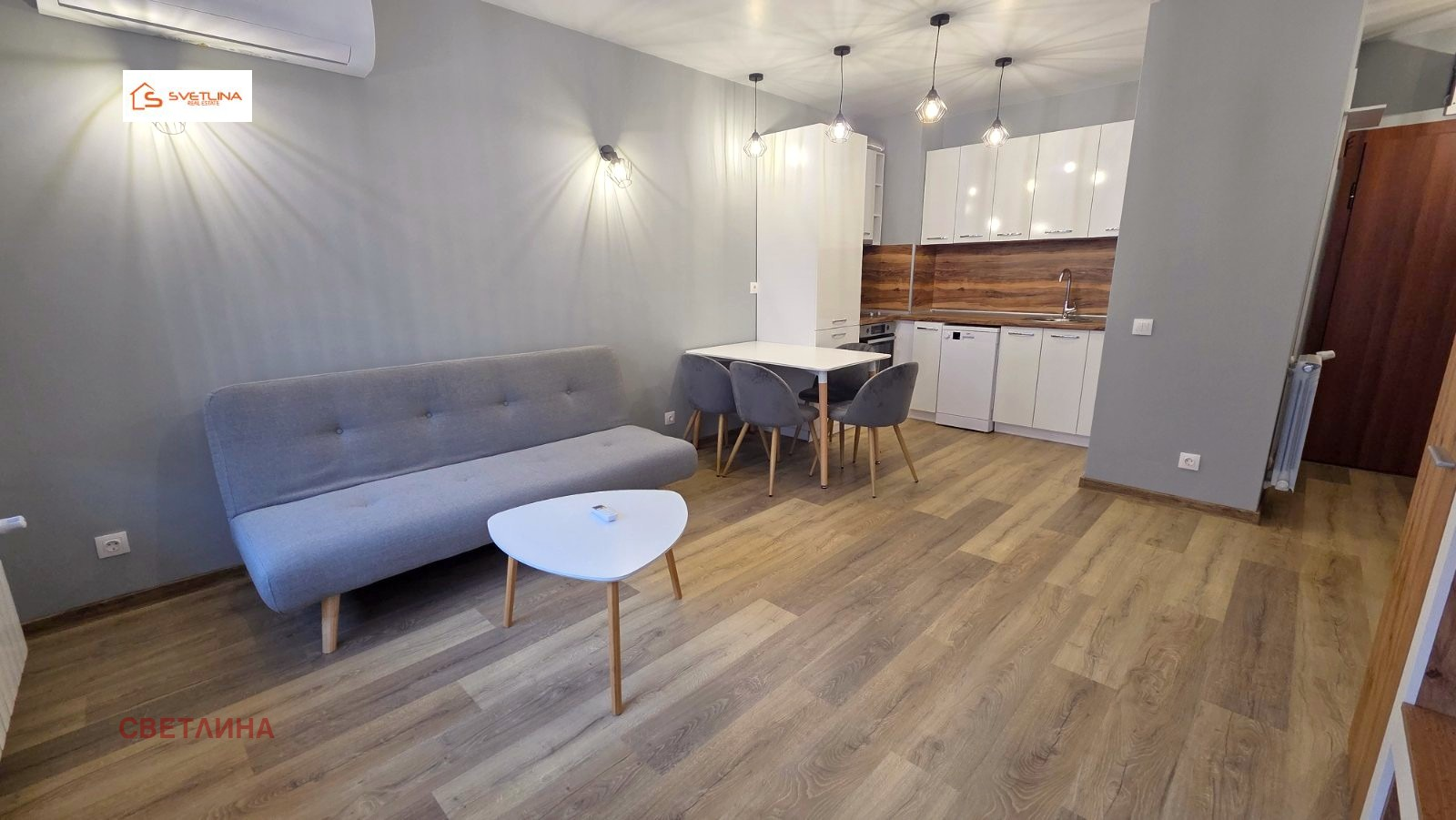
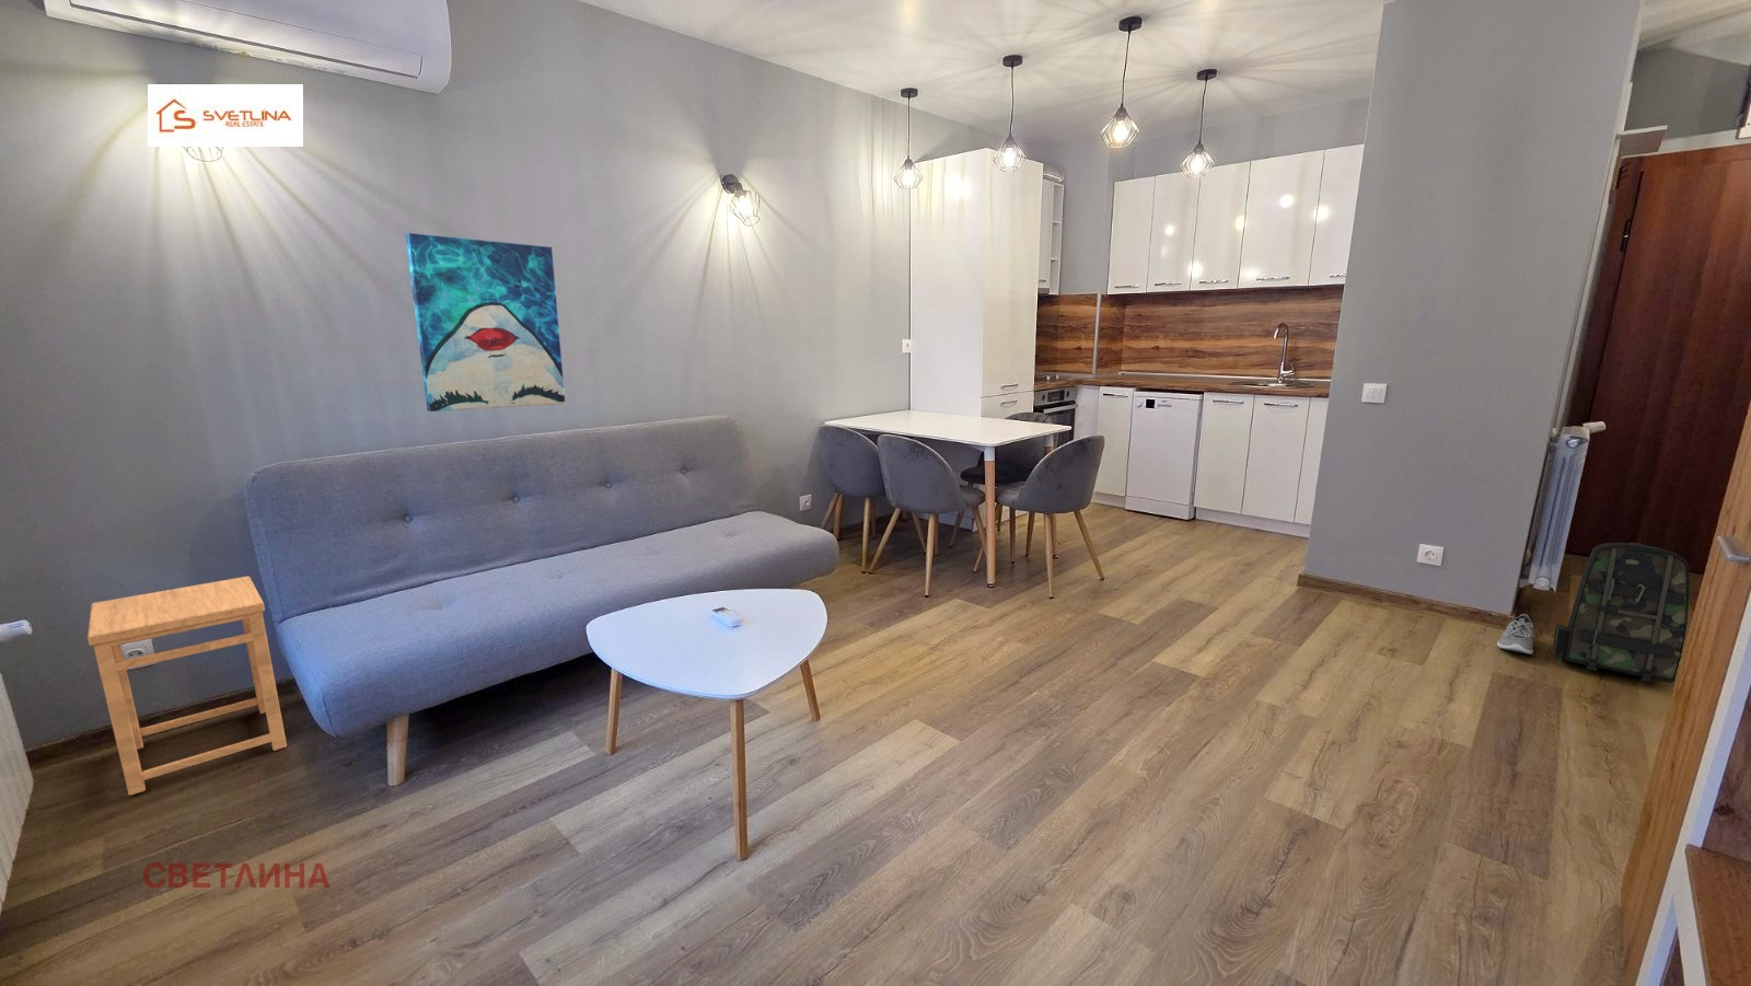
+ side table [87,576,287,797]
+ sneaker [1496,613,1536,655]
+ wall art [405,232,565,412]
+ backpack [1551,541,1691,684]
